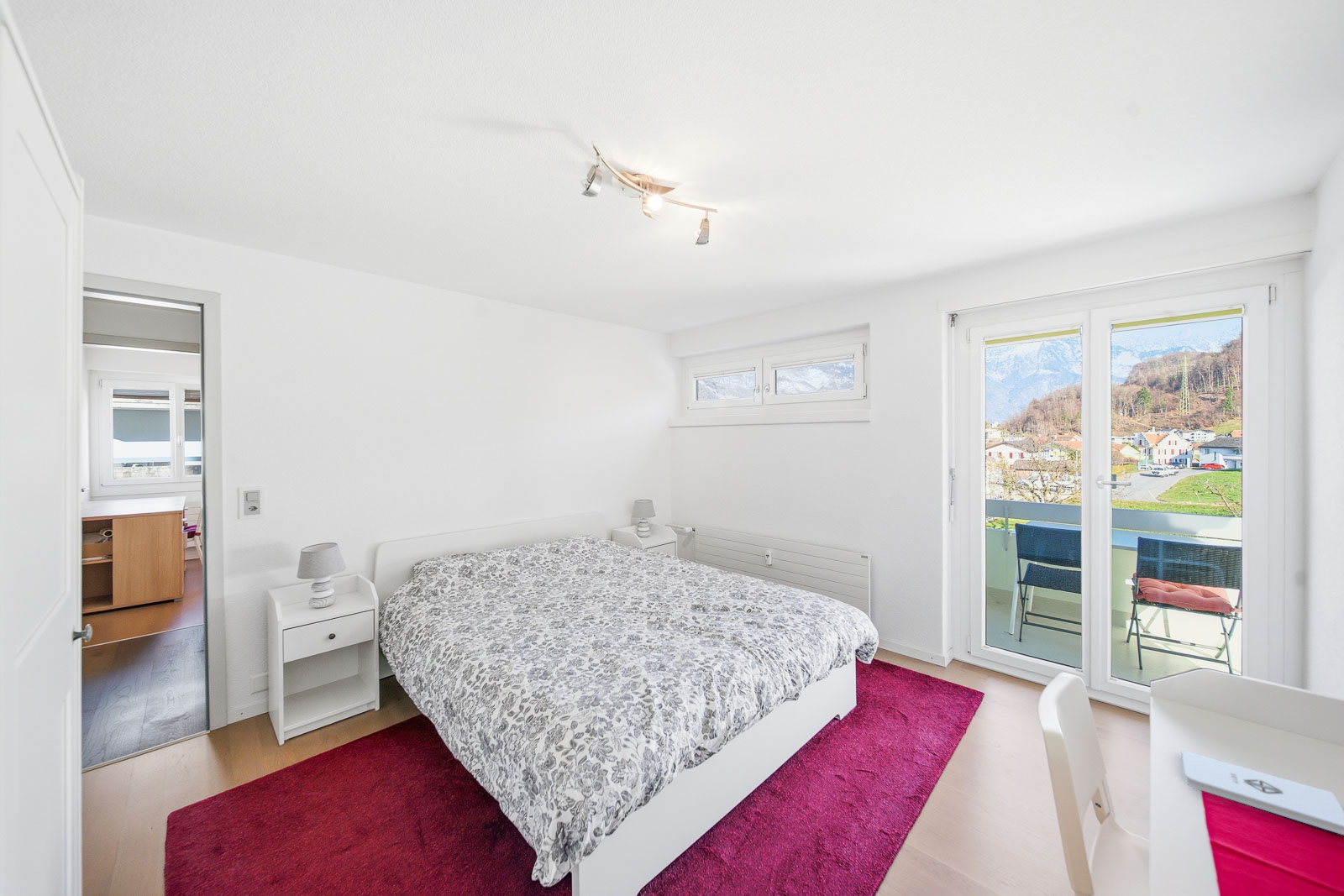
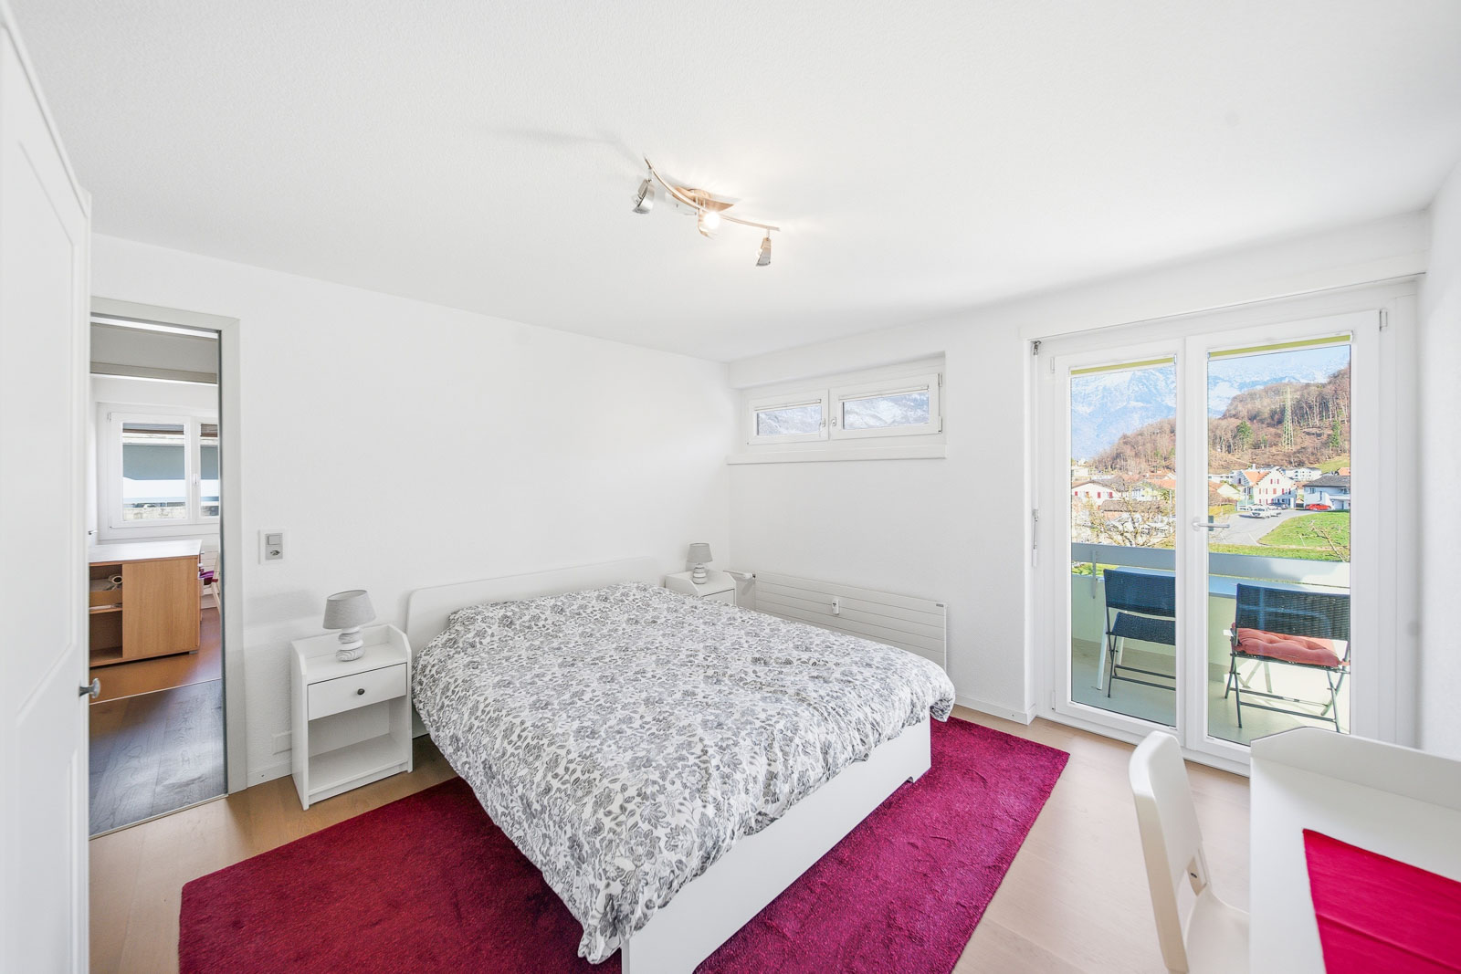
- notepad [1181,749,1344,836]
